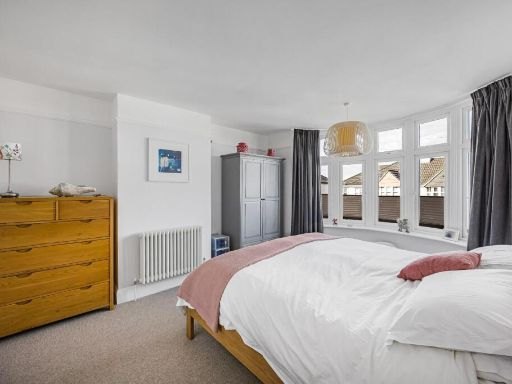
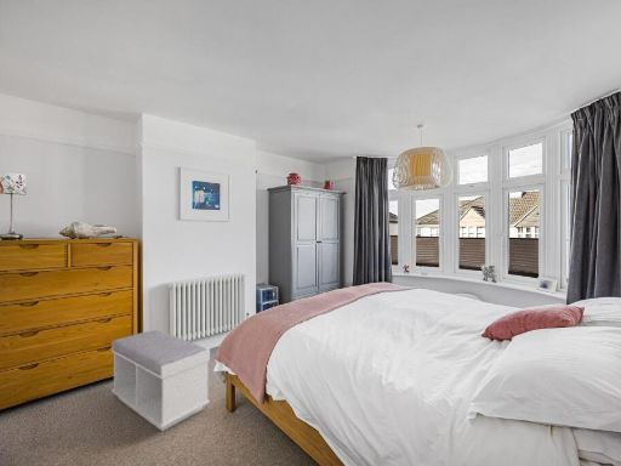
+ bench [110,329,211,432]
